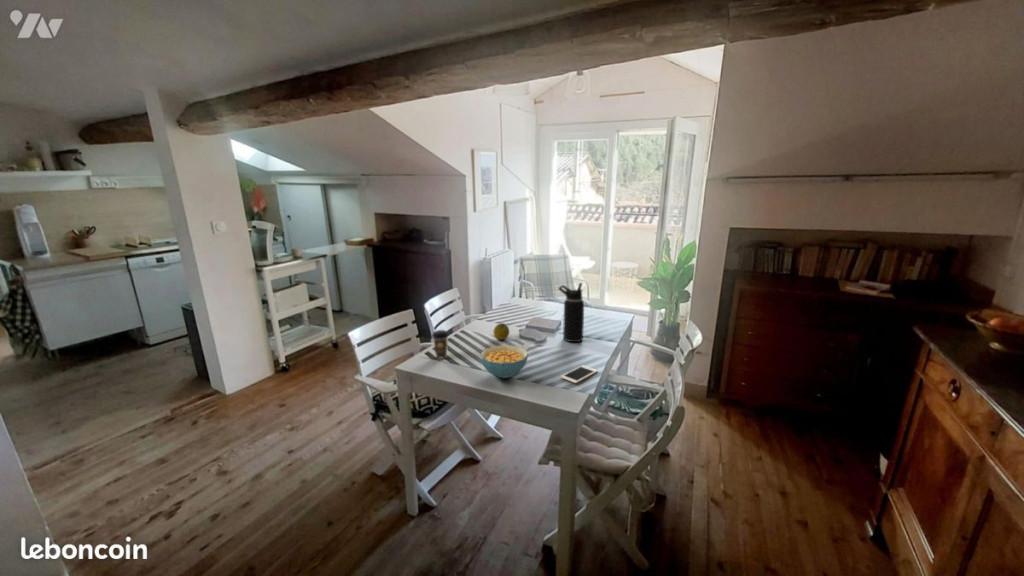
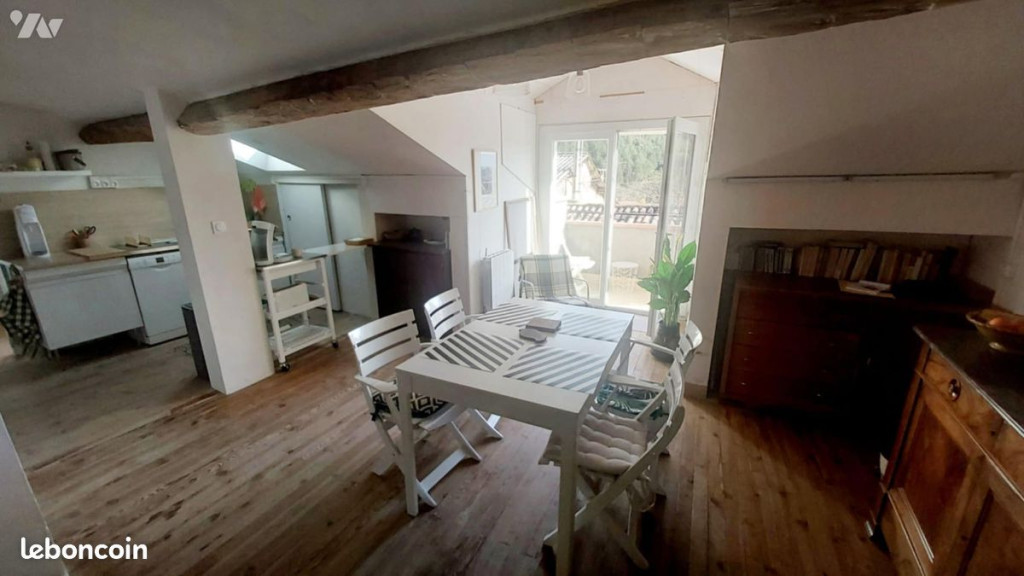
- cereal bowl [480,344,529,379]
- coffee cup [431,329,450,360]
- cell phone [560,364,599,384]
- fruit [492,322,510,341]
- water bottle [557,282,585,343]
